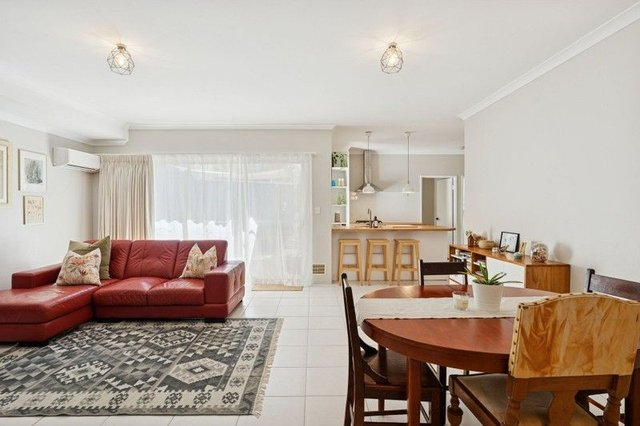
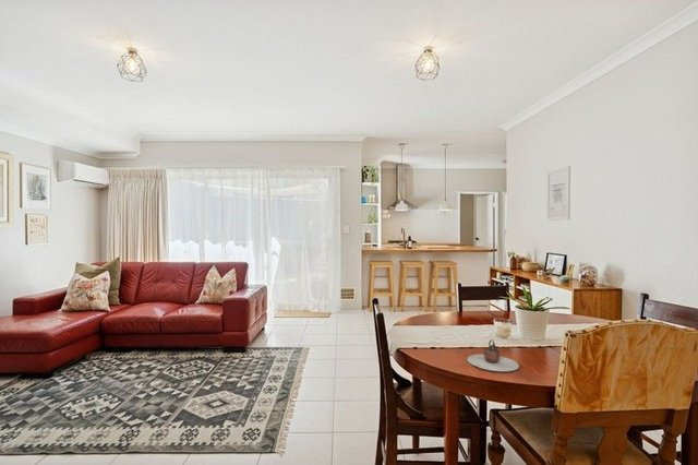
+ wall art [545,165,571,222]
+ teapot [466,338,520,372]
